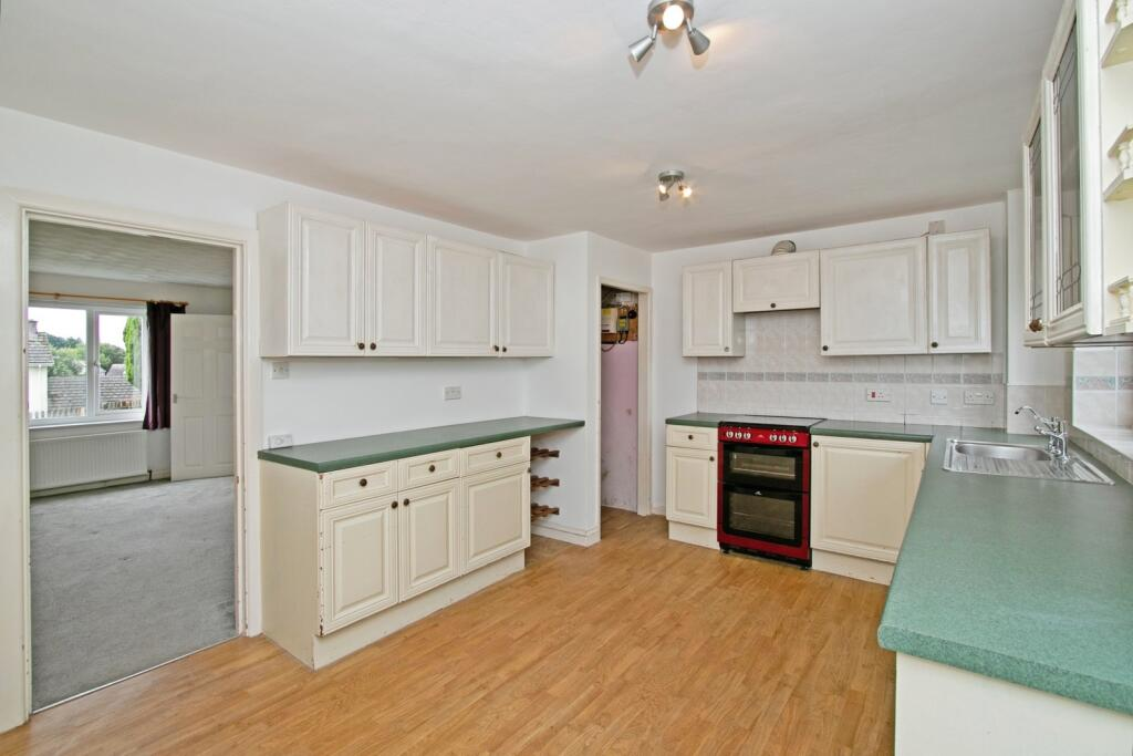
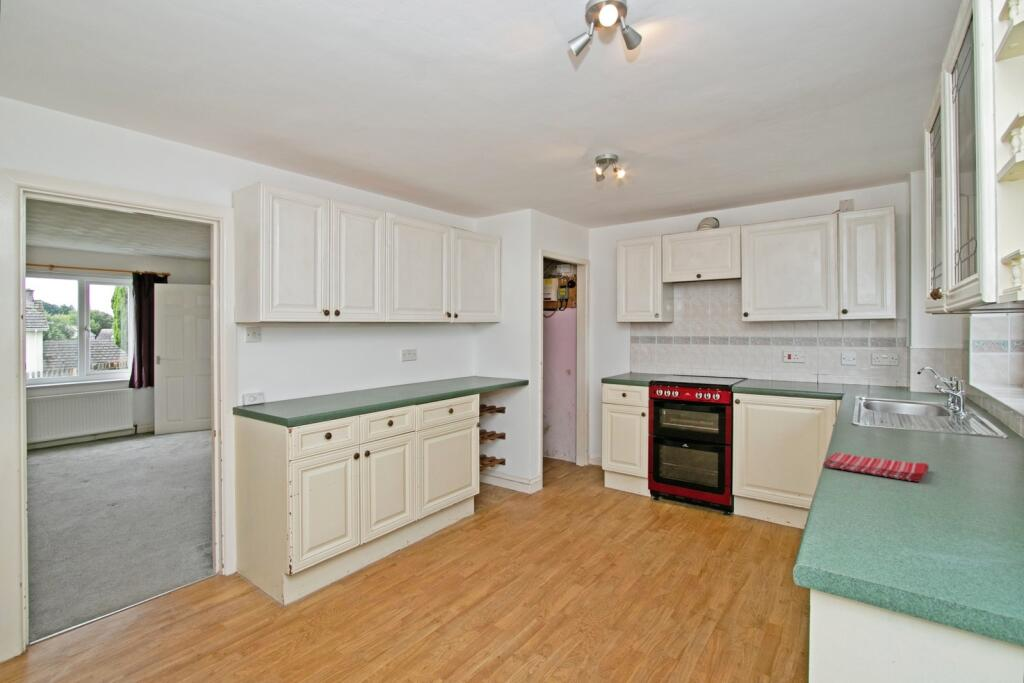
+ dish towel [822,451,930,483]
